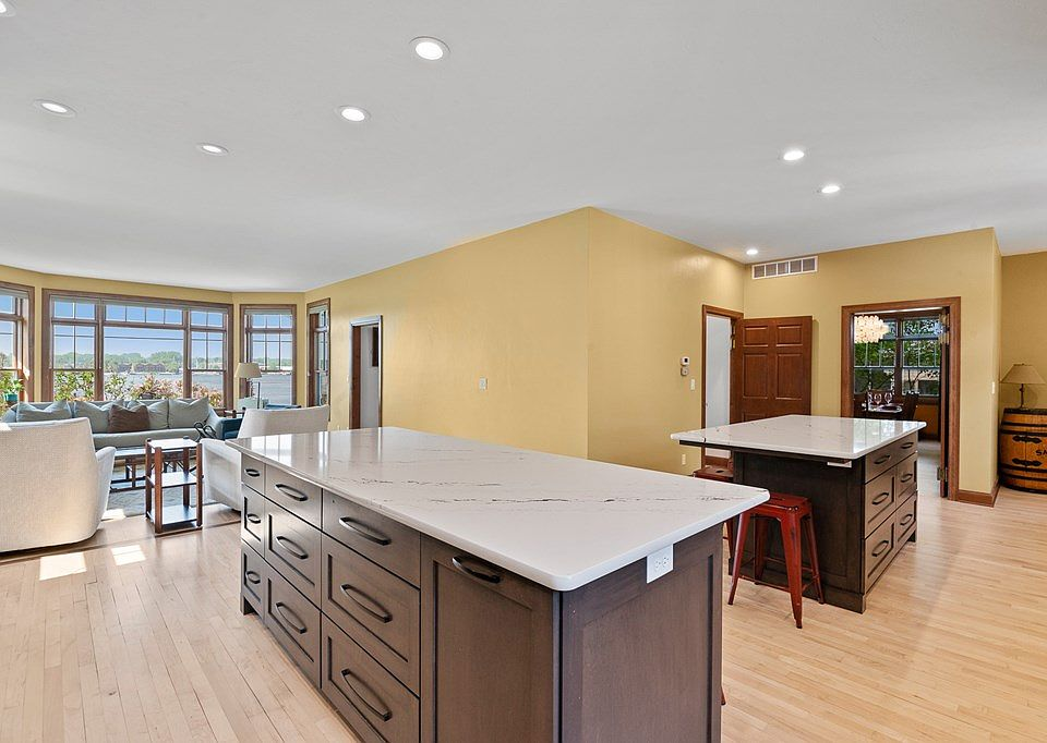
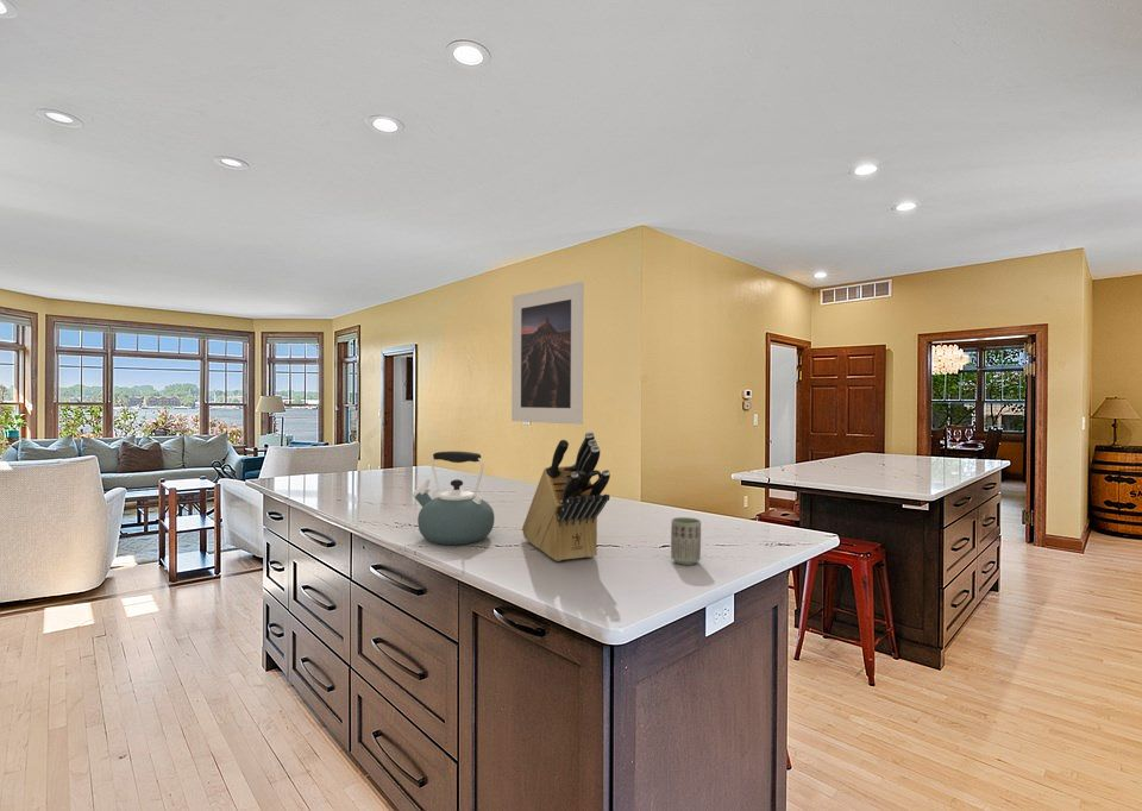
+ kettle [412,451,496,546]
+ knife block [521,430,611,562]
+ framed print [510,281,585,426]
+ cup [670,516,702,566]
